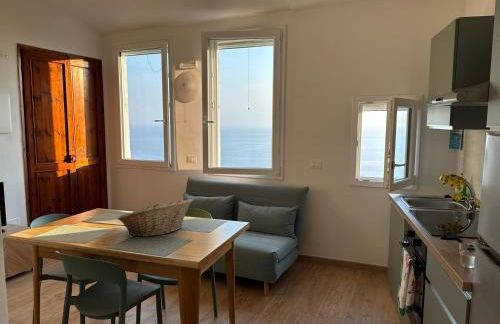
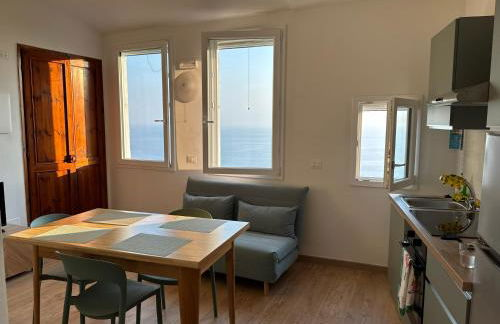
- fruit basket [117,198,193,238]
